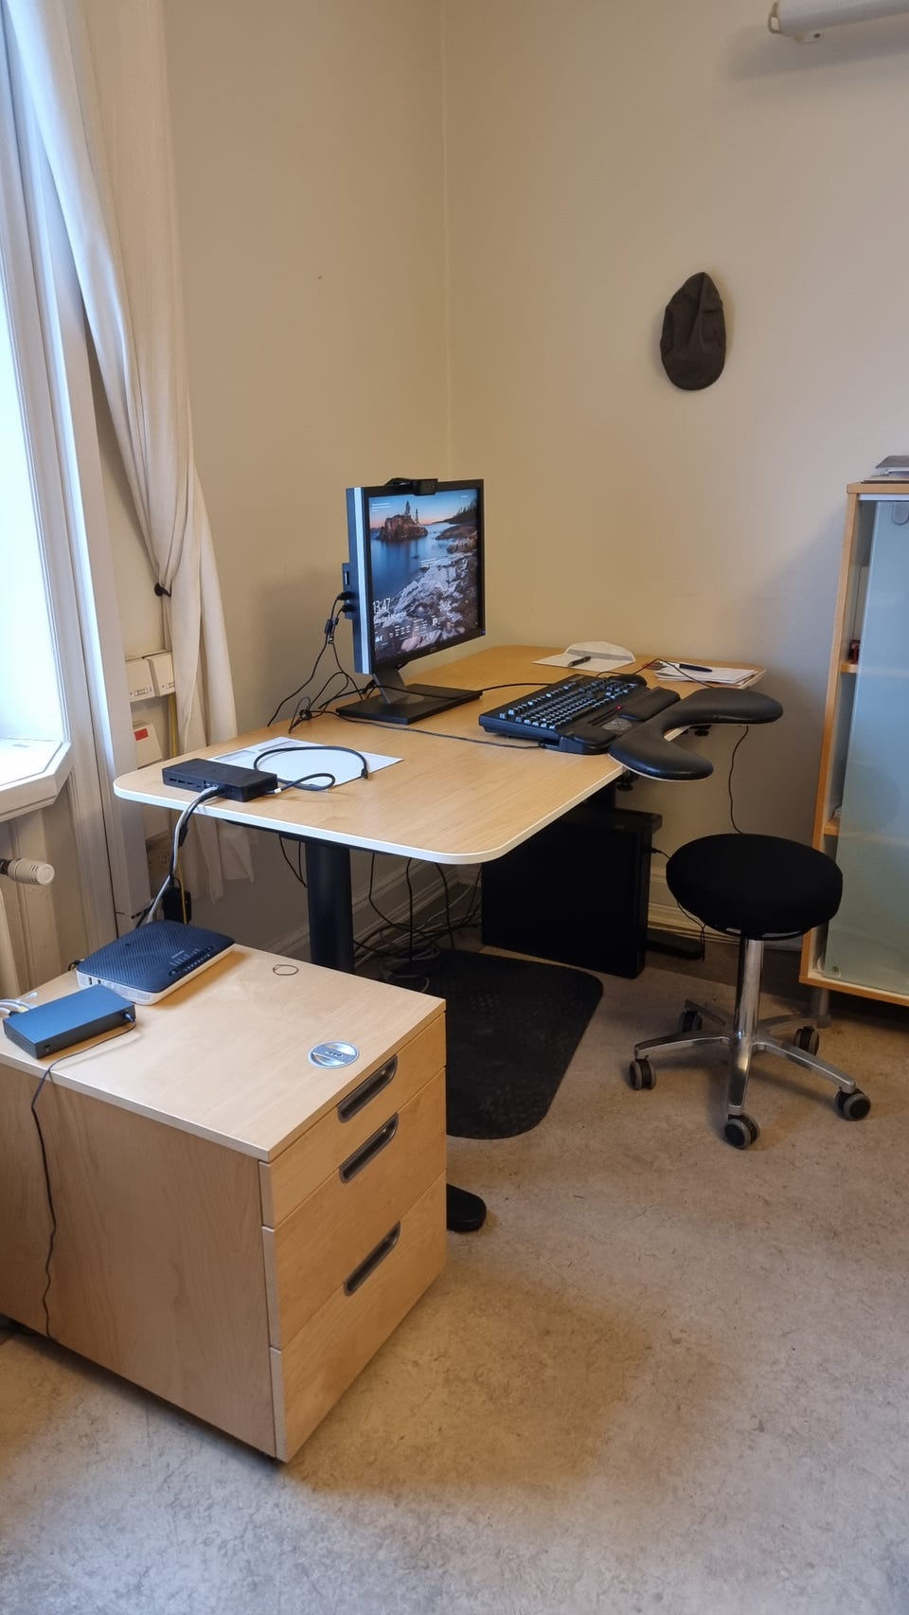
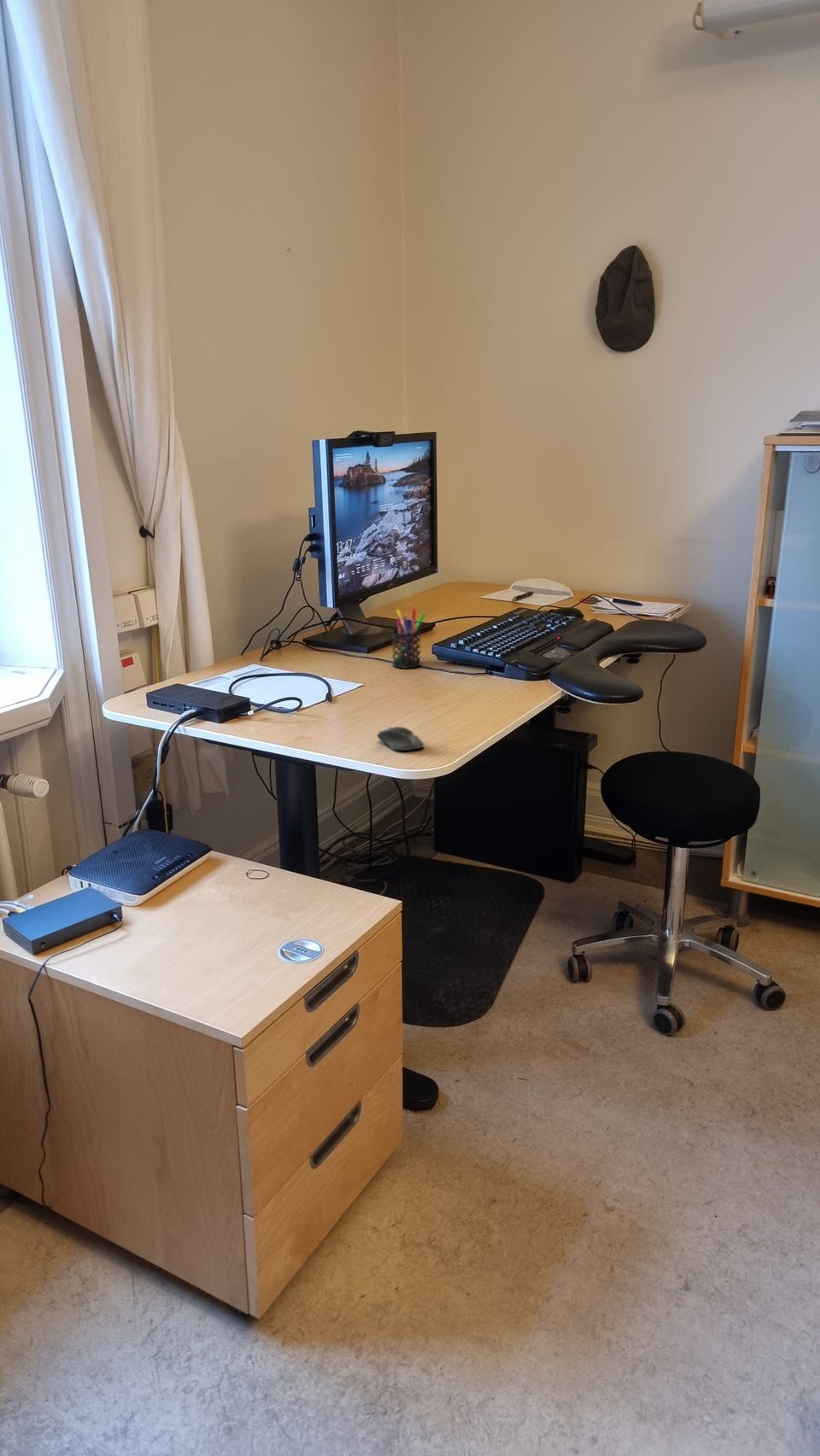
+ pen holder [391,608,426,670]
+ computer mouse [376,726,425,751]
